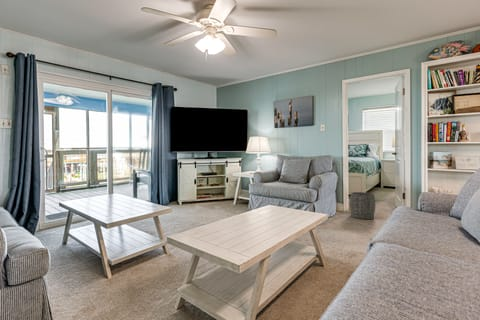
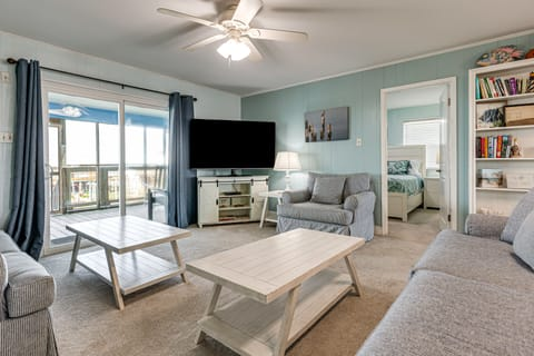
- woven basket [349,191,376,220]
